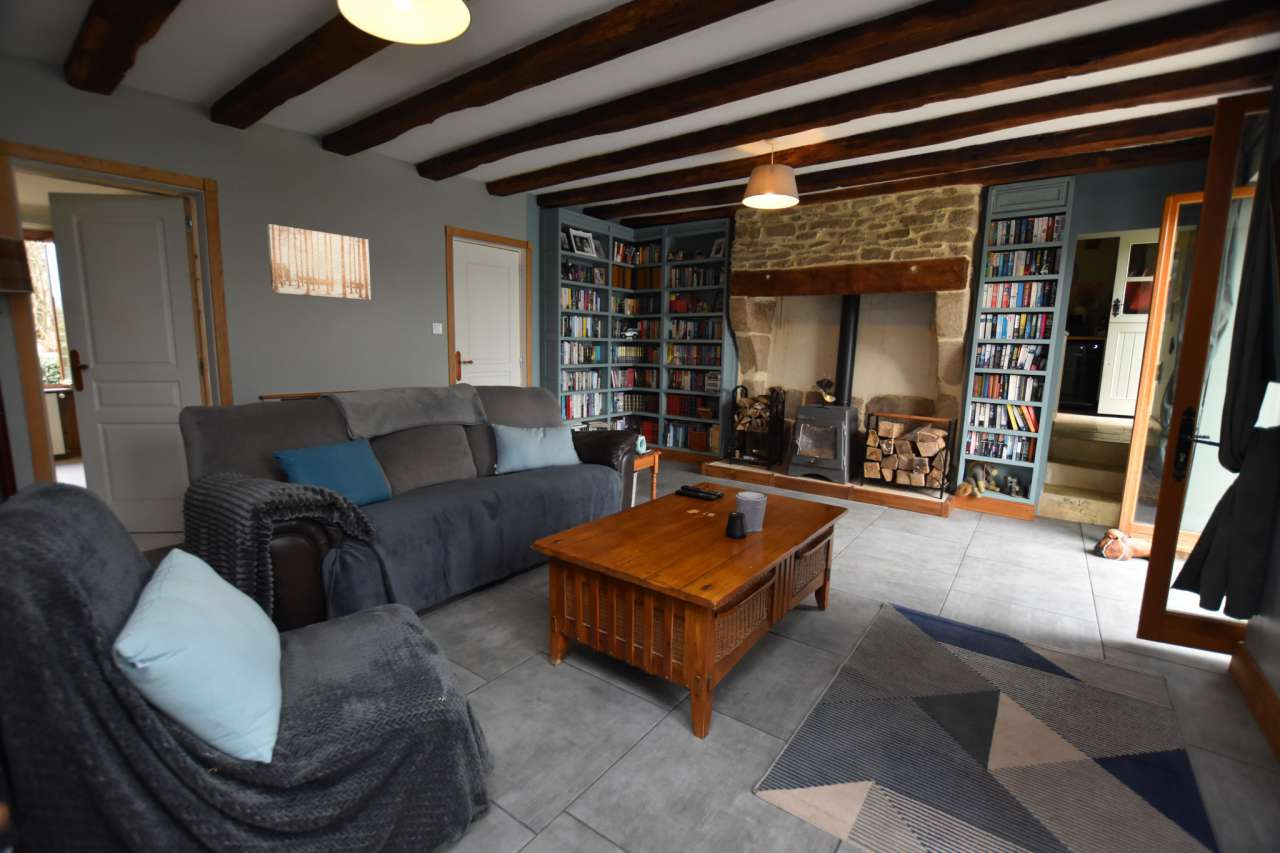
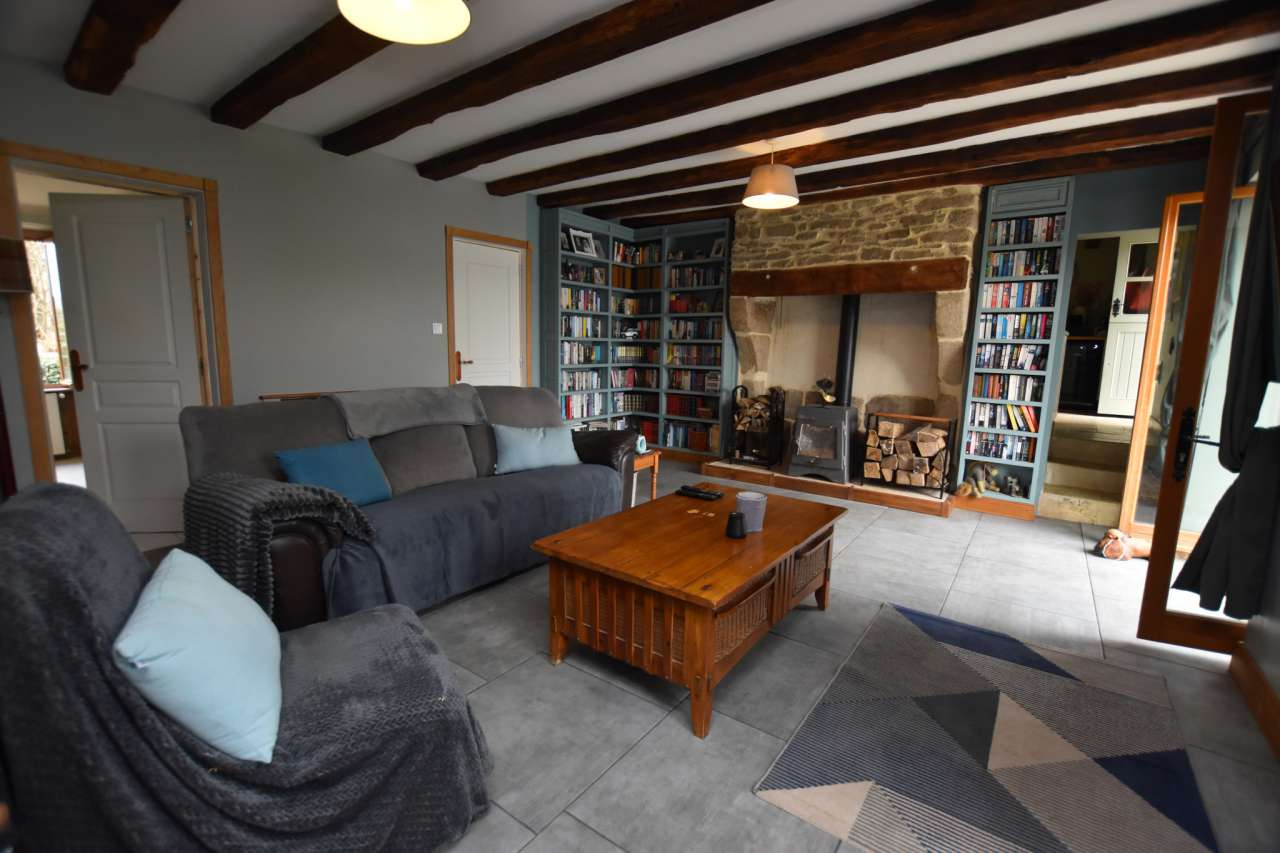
- wall art [266,223,372,301]
